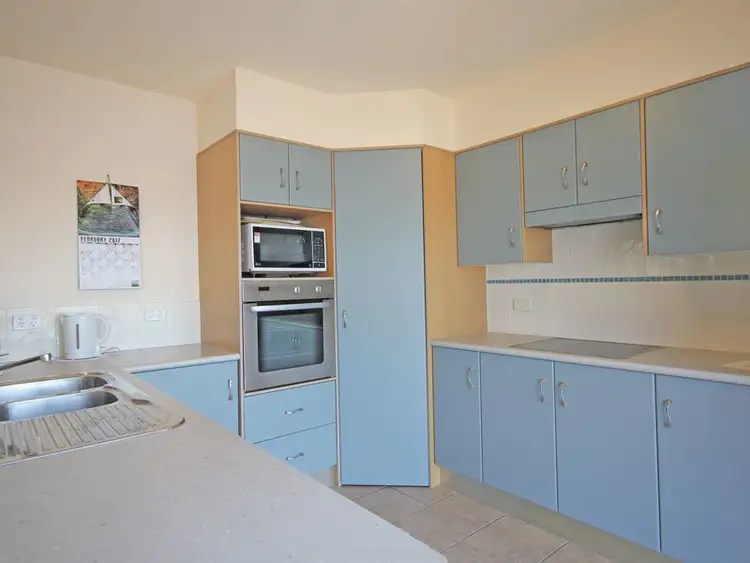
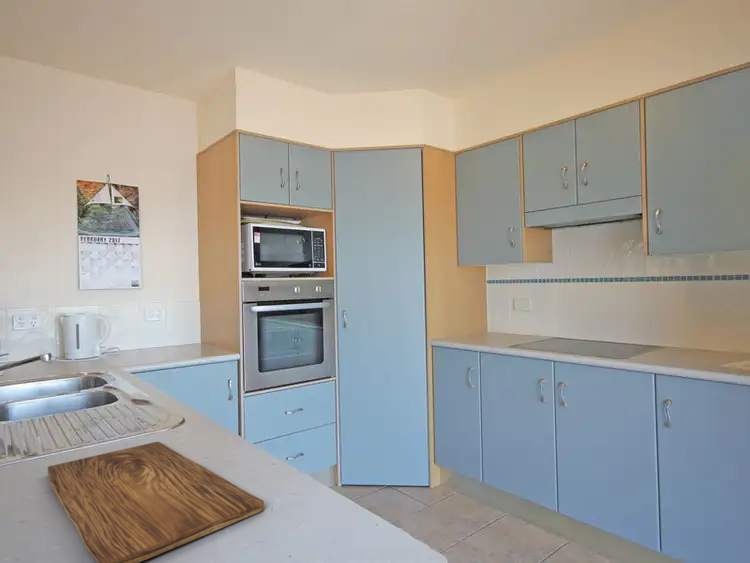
+ cutting board [47,441,265,563]
